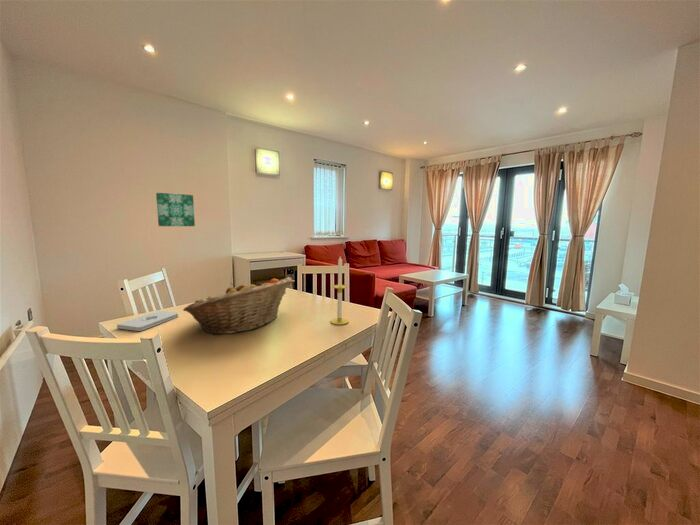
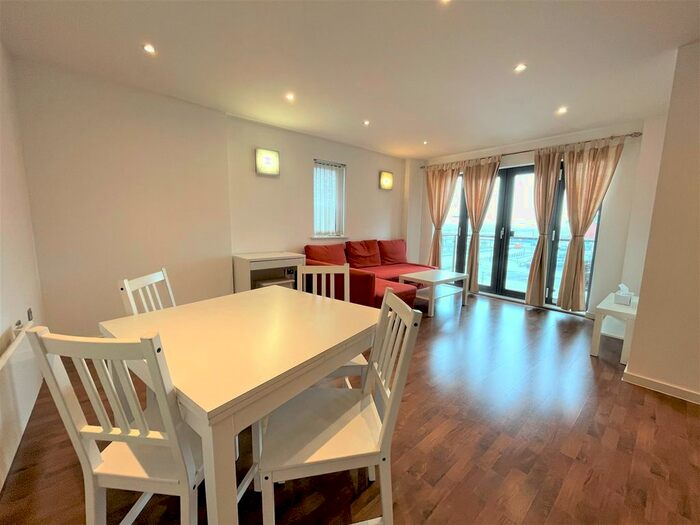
- candle [330,256,349,326]
- wall art [155,192,196,227]
- fruit basket [182,276,293,335]
- notepad [116,310,179,332]
